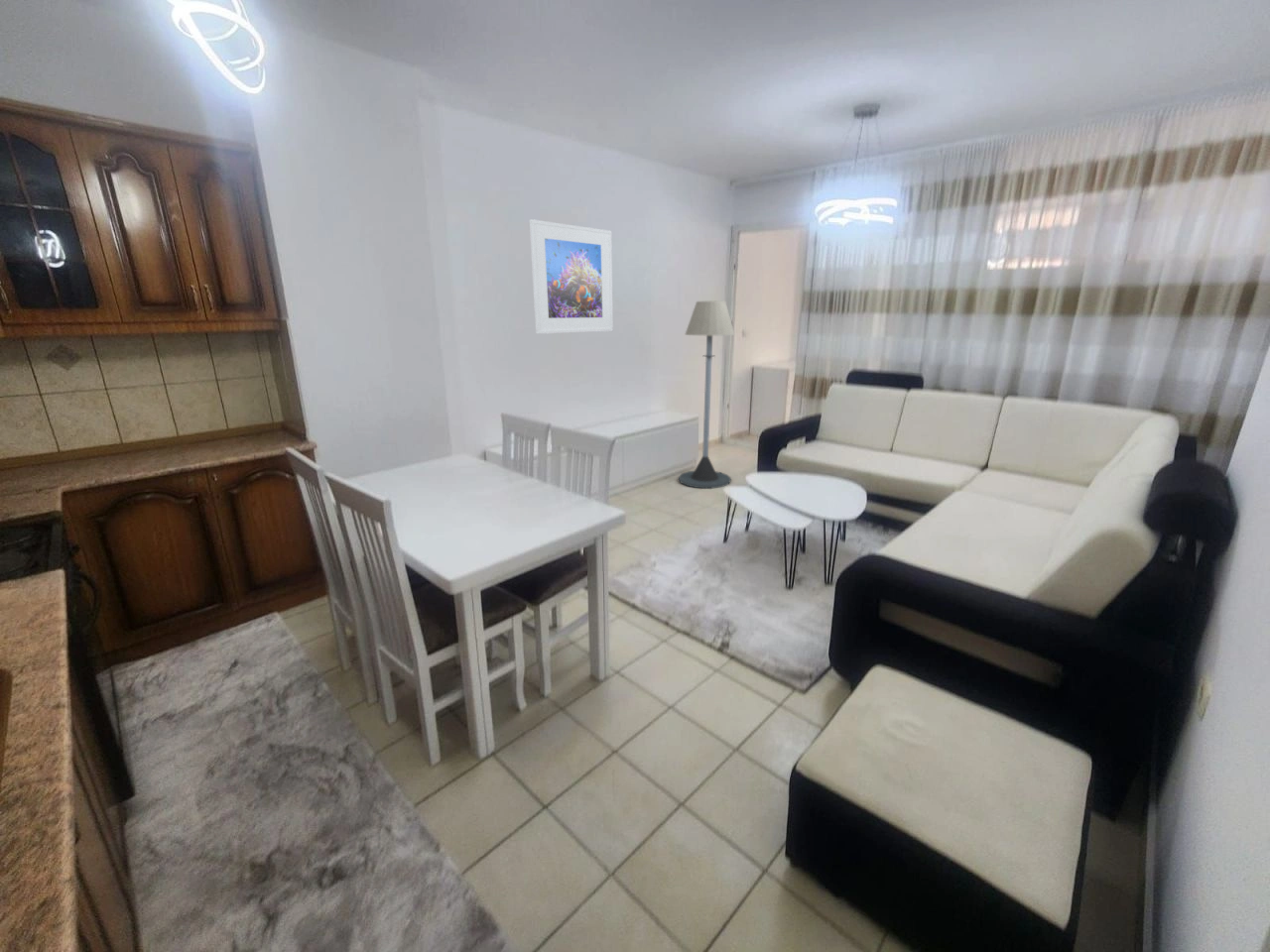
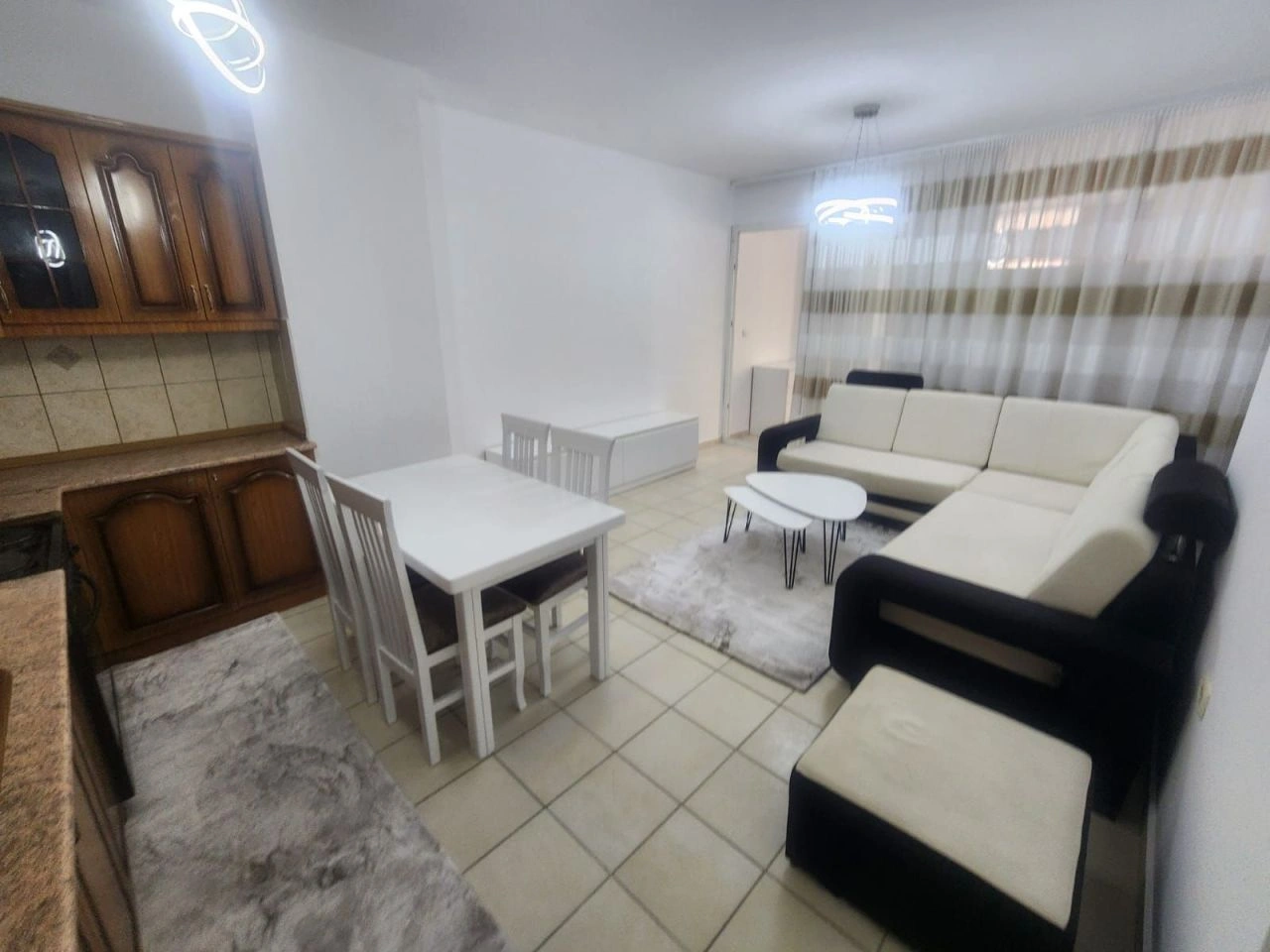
- floor lamp [678,300,736,490]
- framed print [529,218,614,335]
